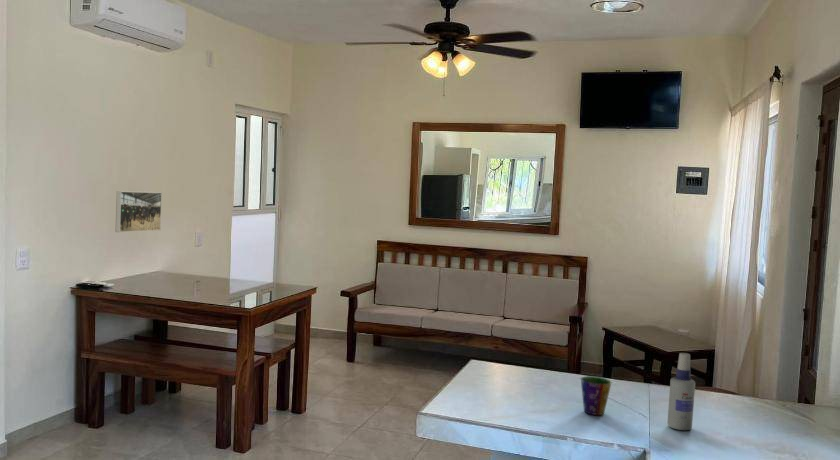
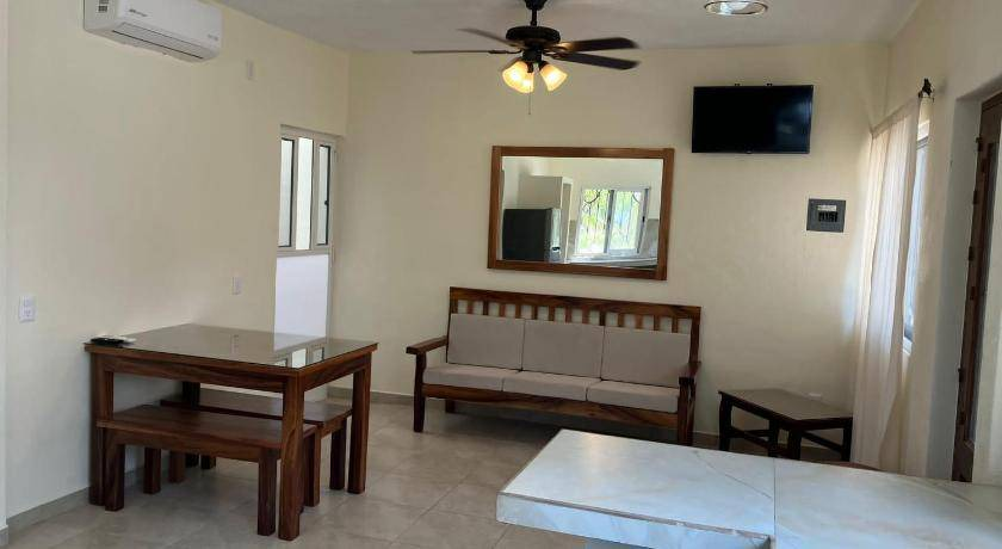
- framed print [114,190,163,233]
- cup [580,375,612,416]
- spray bottle [667,352,696,431]
